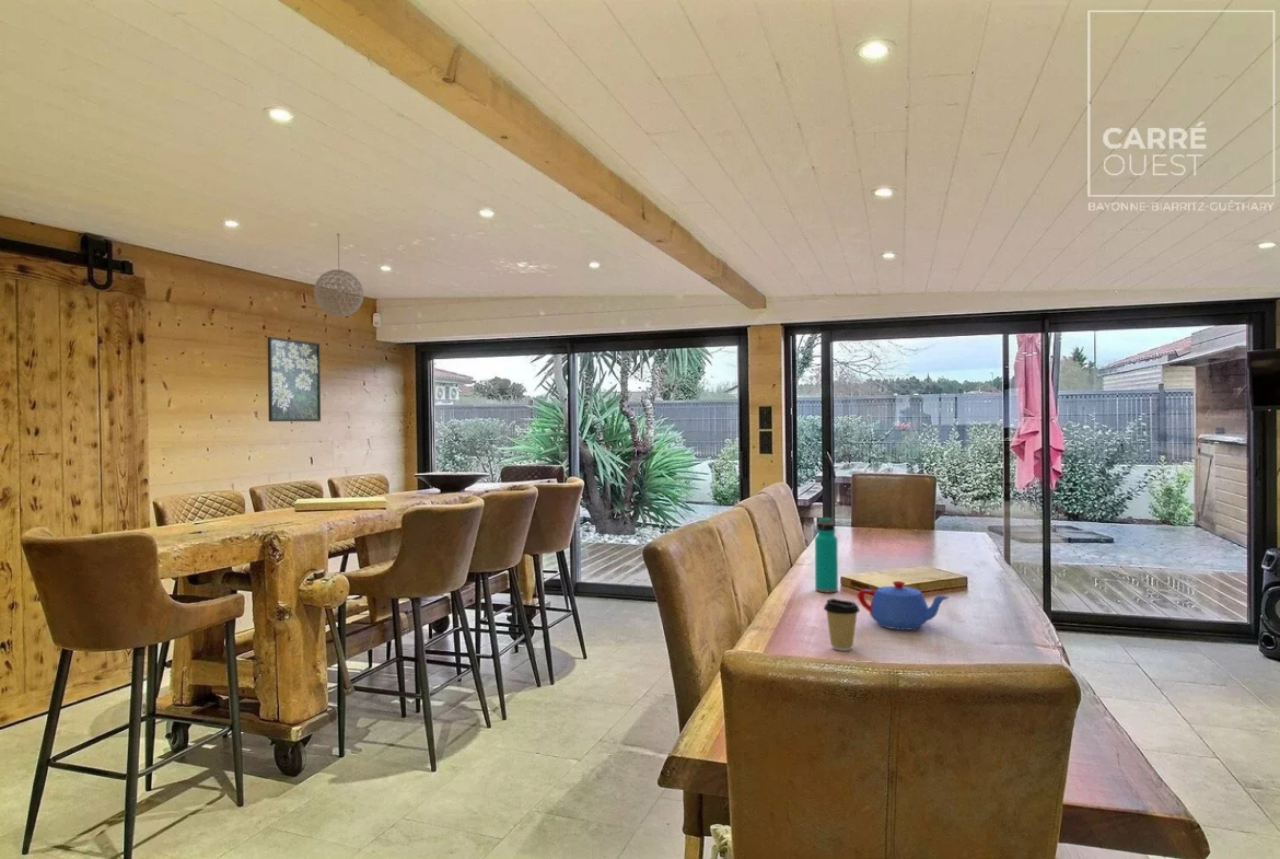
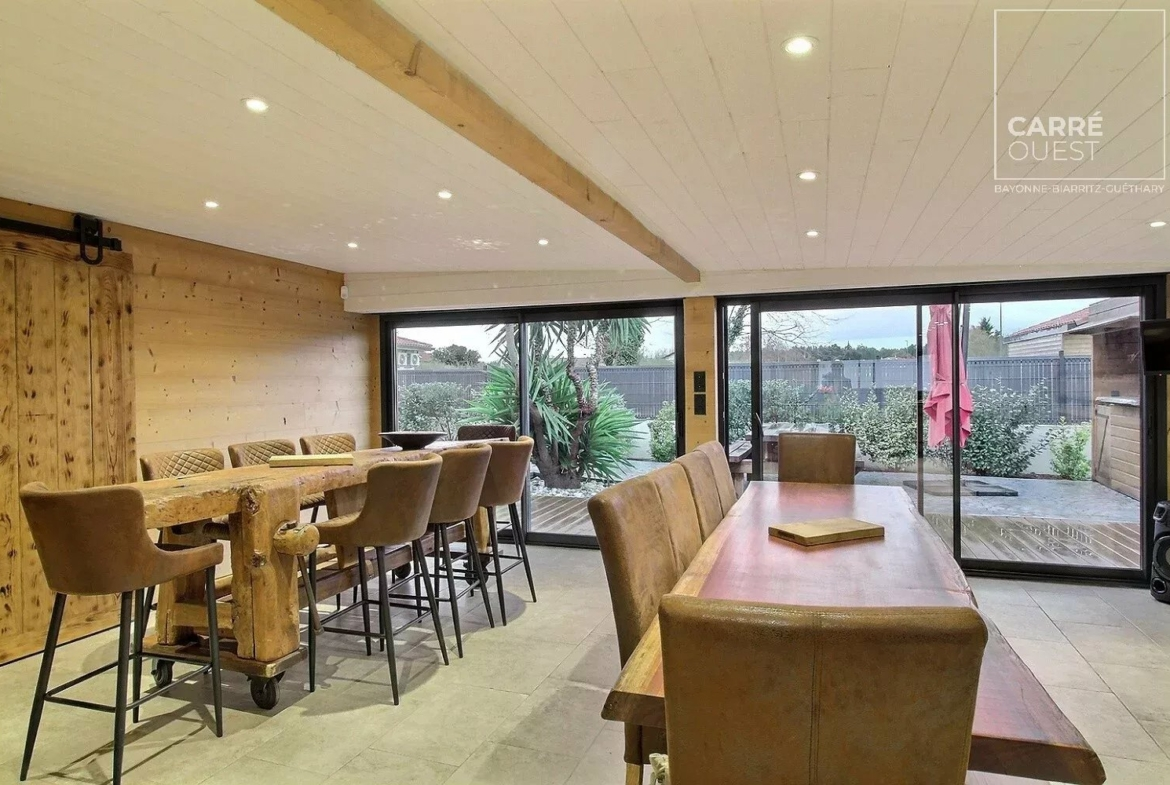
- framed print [267,336,322,422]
- coffee cup [823,597,861,652]
- water bottle [814,516,839,593]
- pendant light [313,232,365,317]
- teapot [857,580,950,631]
